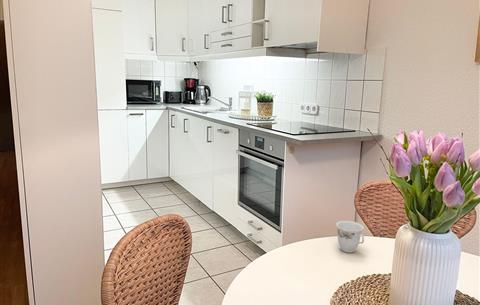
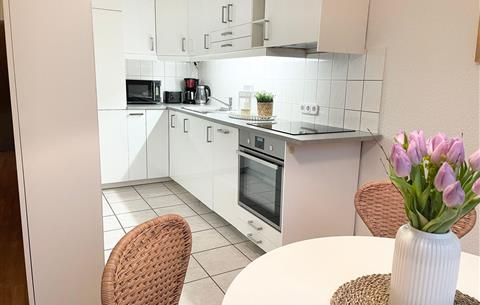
- teacup [335,220,365,254]
